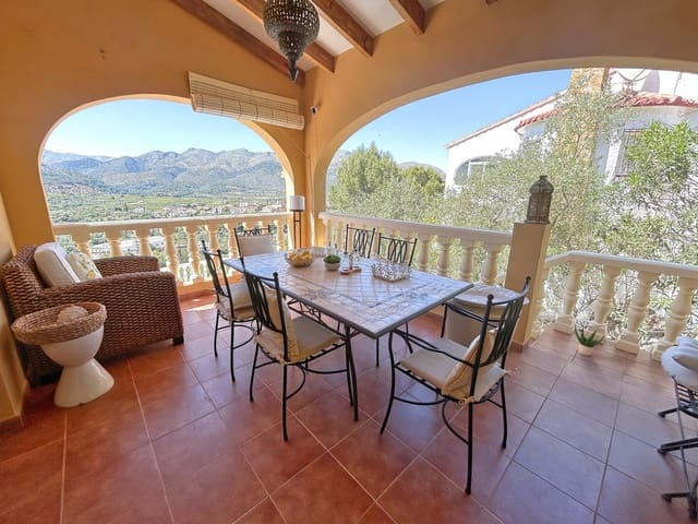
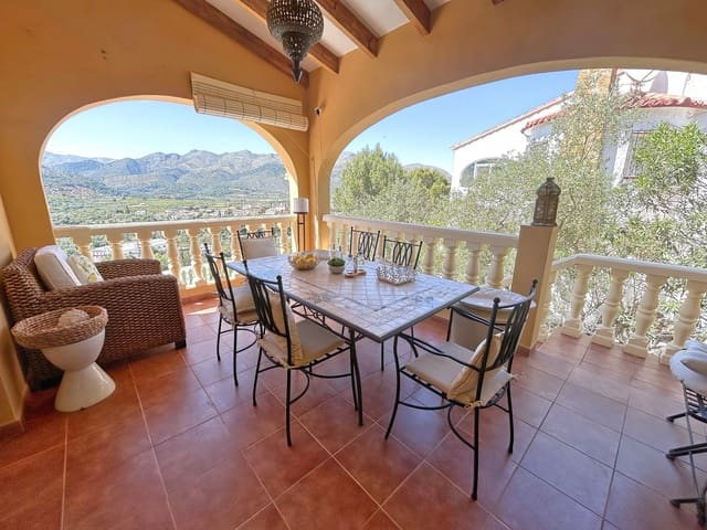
- potted plant [574,321,605,357]
